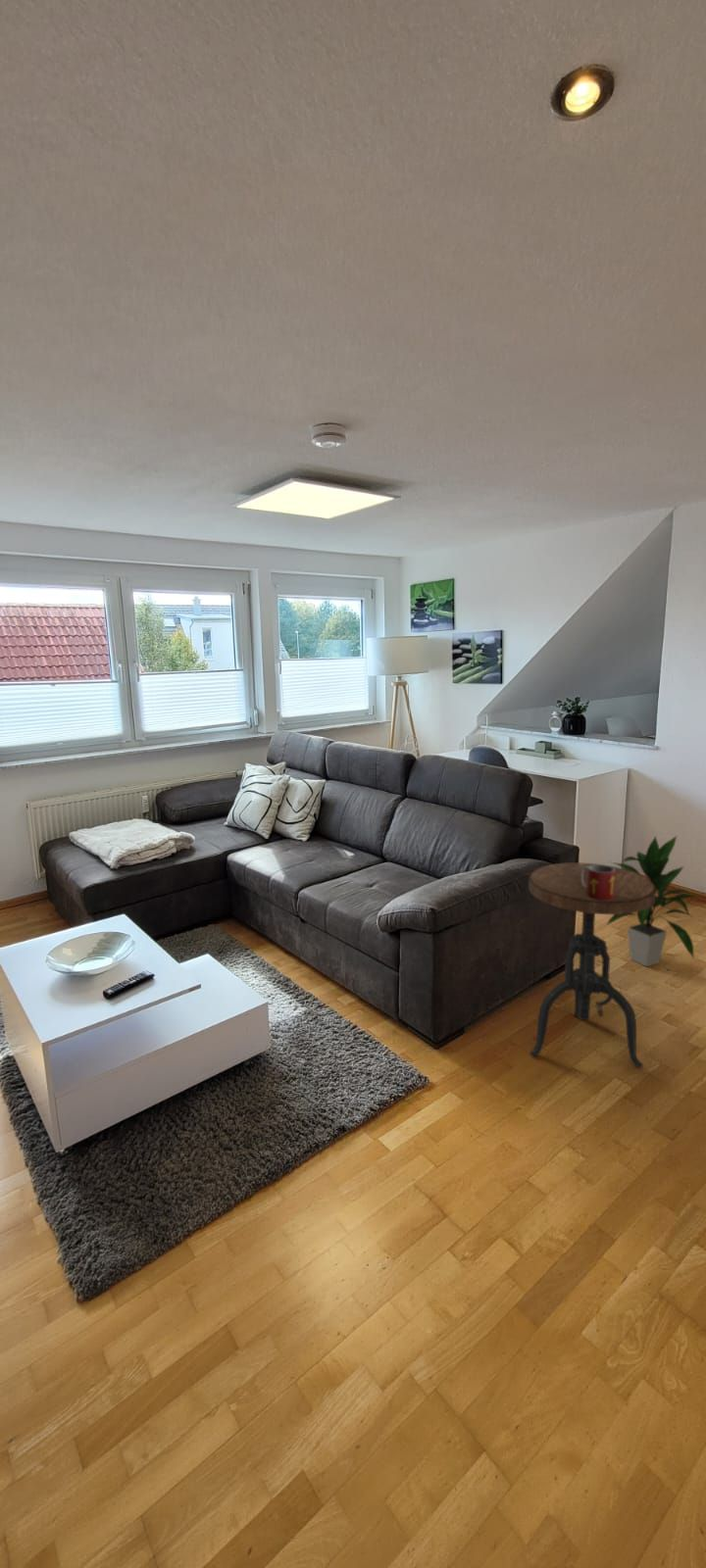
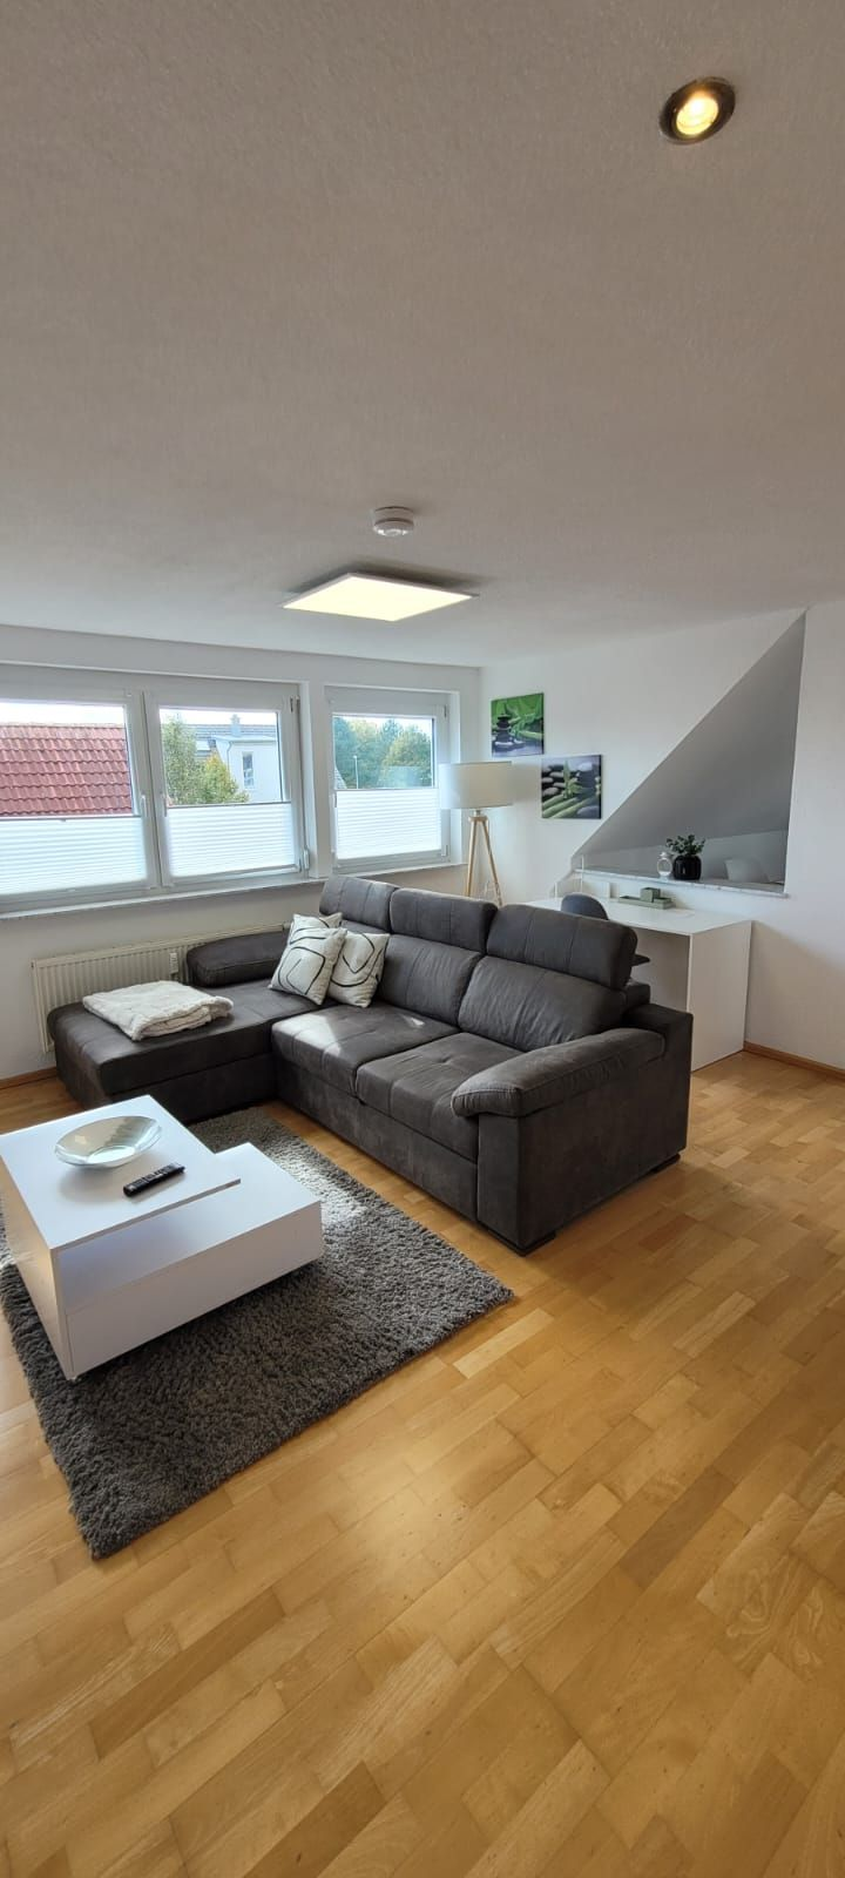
- mug [580,863,615,901]
- side table [528,861,657,1068]
- indoor plant [604,834,701,967]
